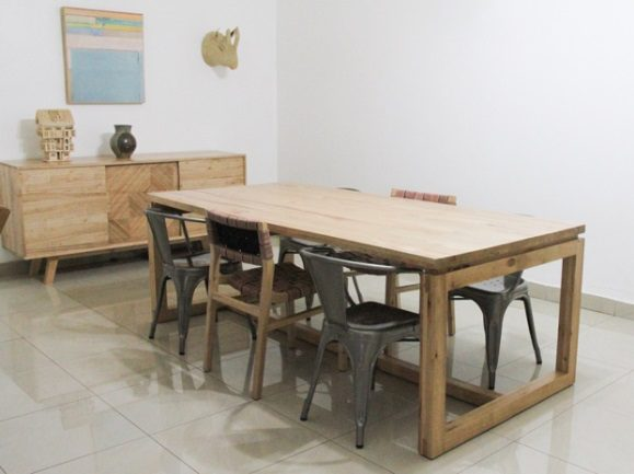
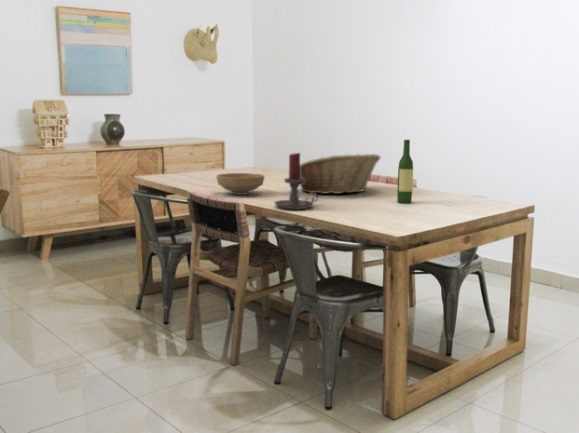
+ candle holder [274,152,319,210]
+ wine bottle [396,139,414,204]
+ fruit basket [299,153,382,195]
+ bowl [215,172,266,196]
